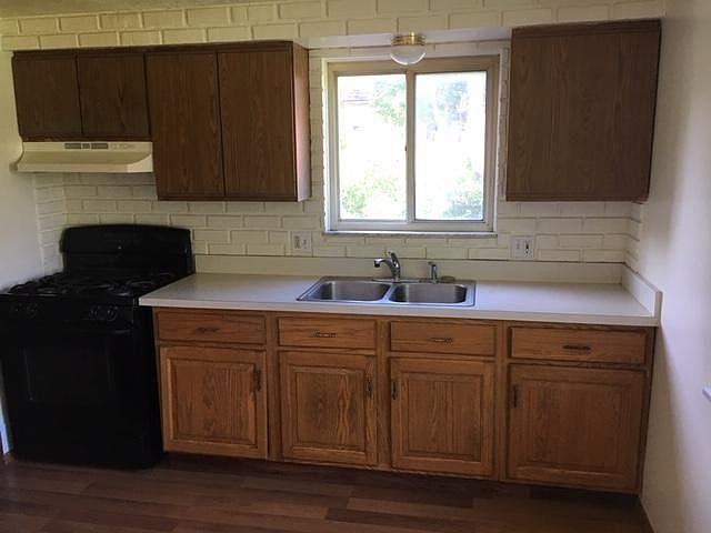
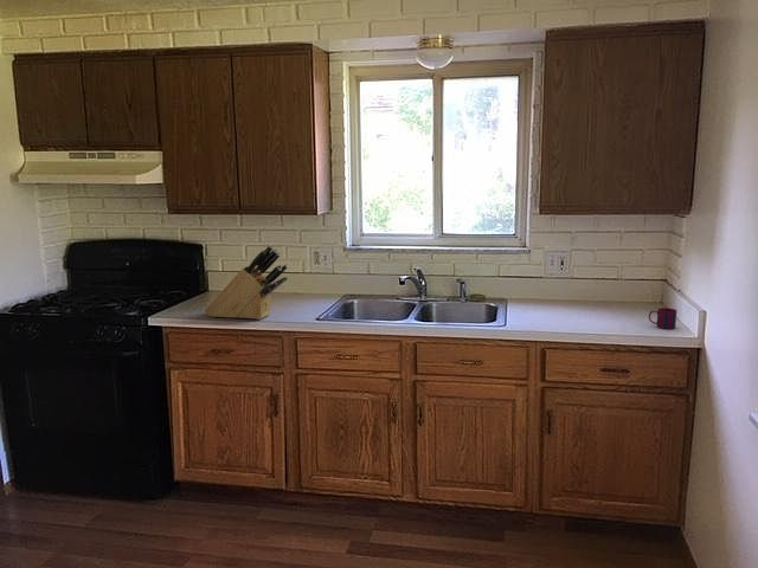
+ mug [648,306,677,330]
+ knife block [204,244,289,321]
